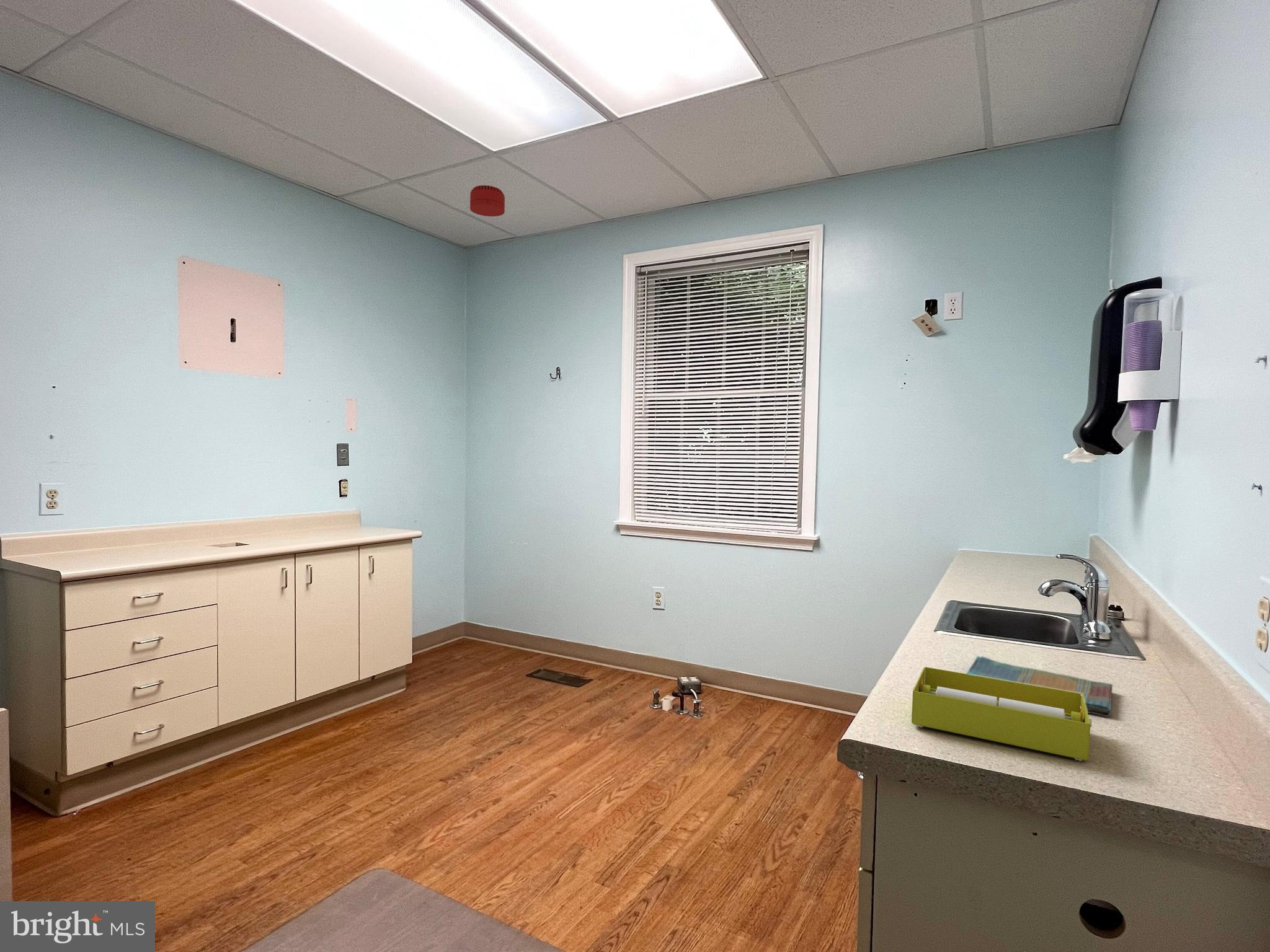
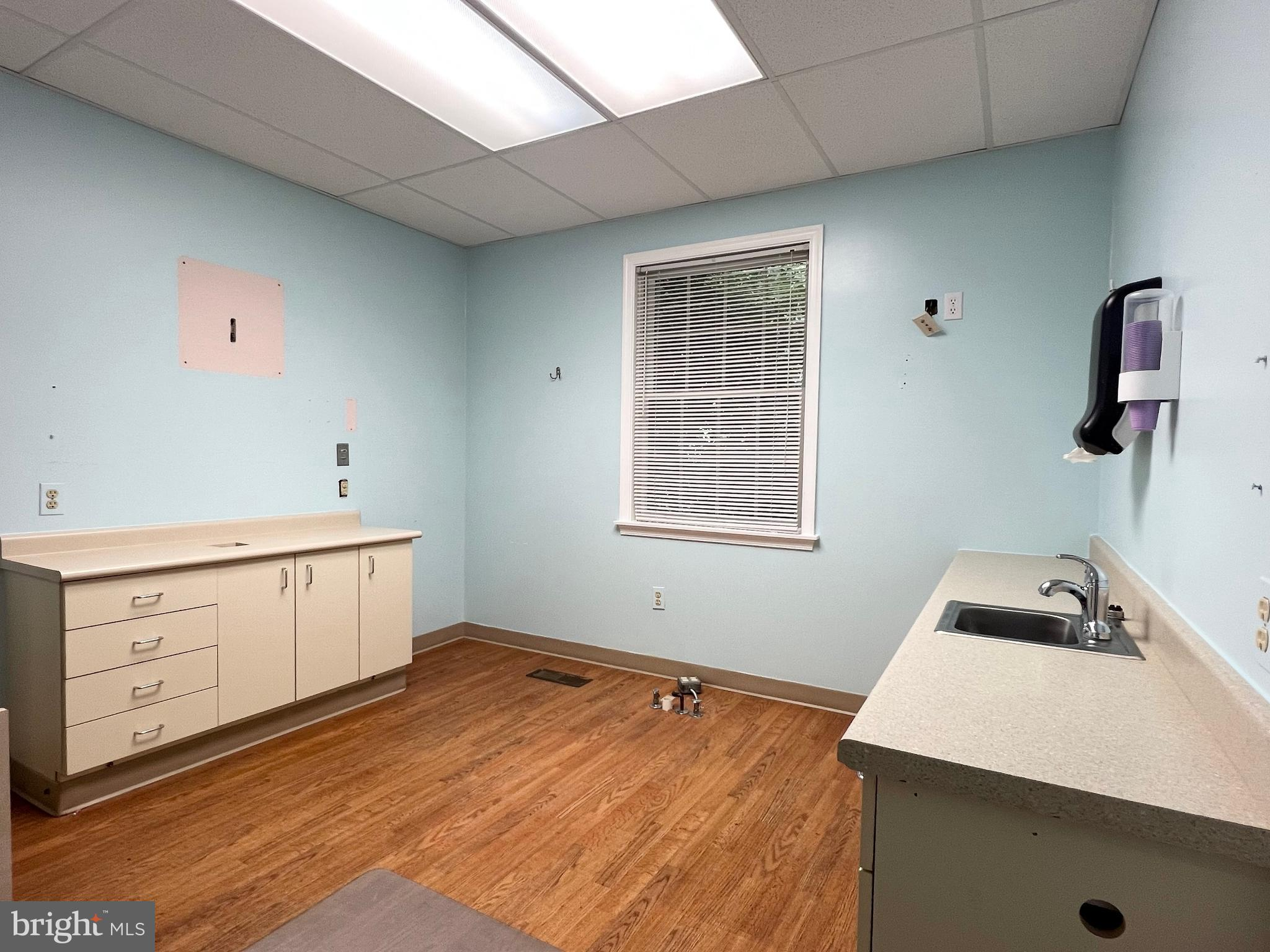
- dish towel [966,656,1114,718]
- smoke detector [469,185,505,217]
- tissue box [911,666,1093,762]
